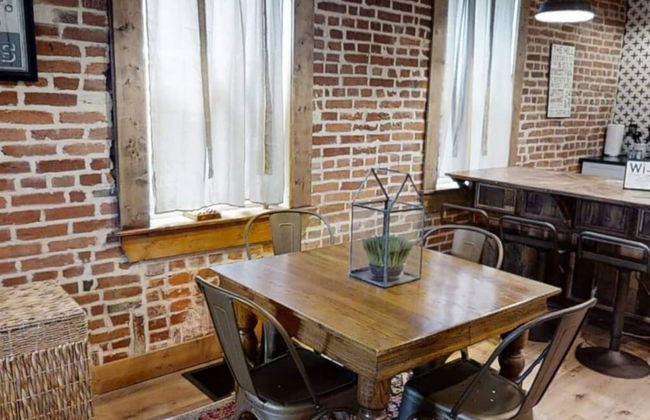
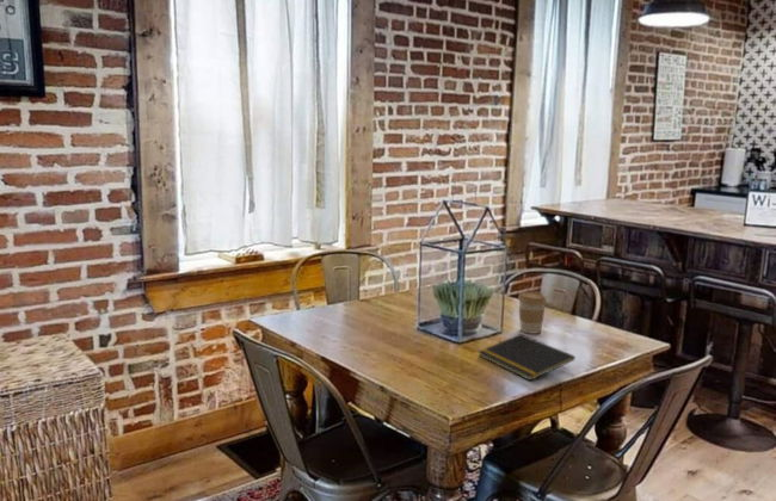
+ coffee cup [517,290,548,335]
+ notepad [478,333,575,382]
